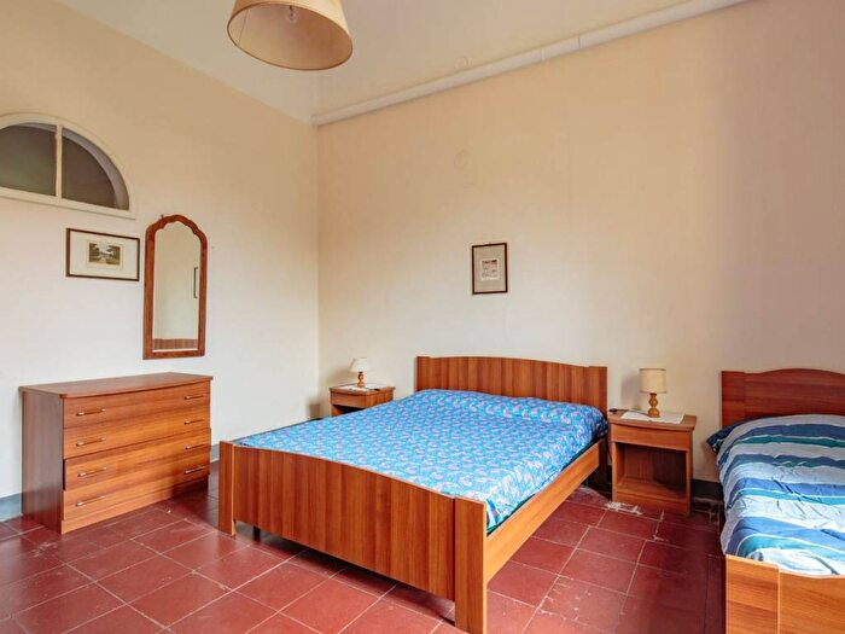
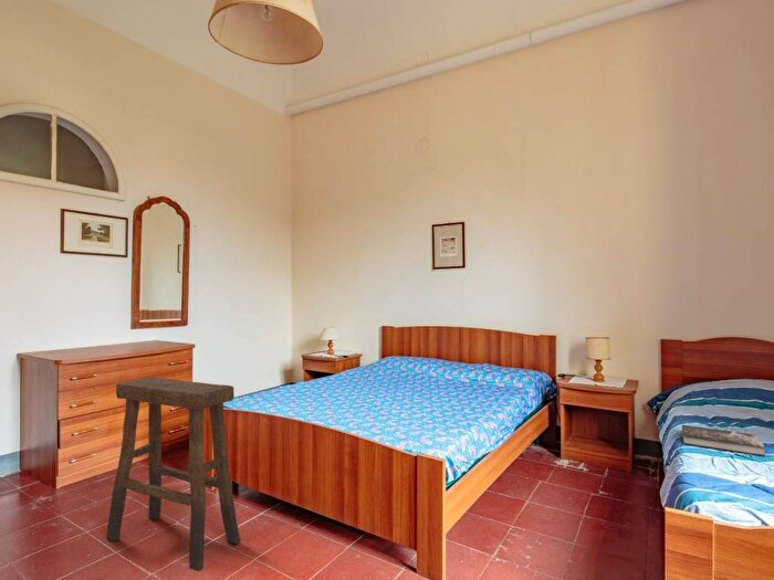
+ stool [105,376,241,572]
+ book [681,424,766,457]
